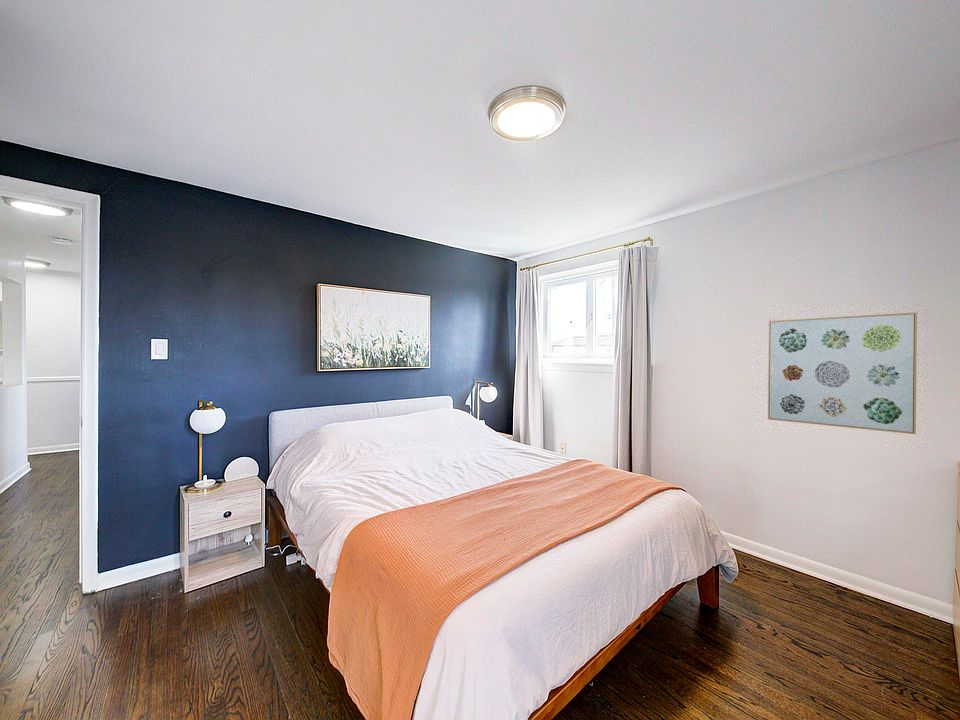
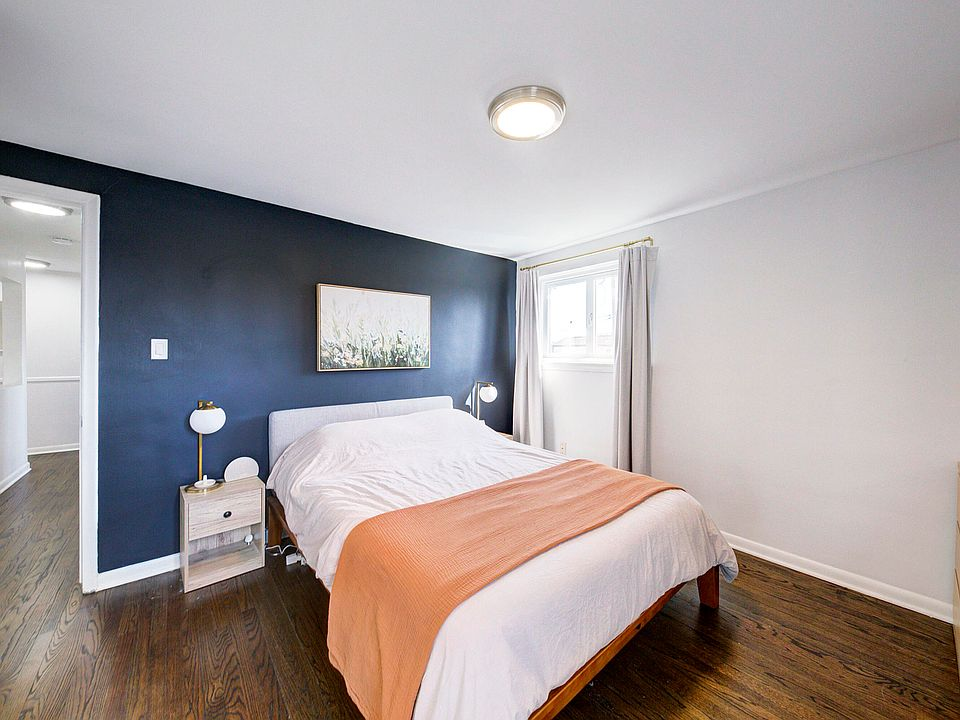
- wall art [767,311,918,435]
